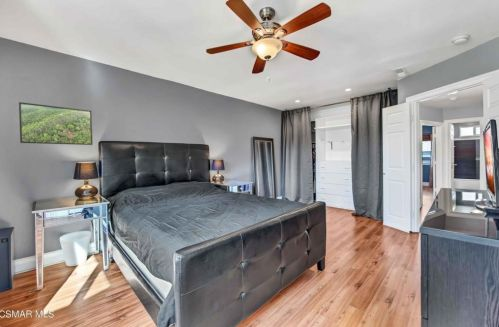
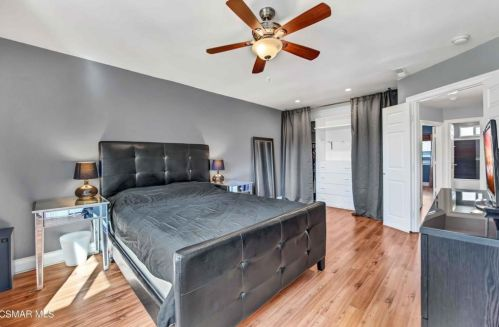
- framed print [18,101,94,146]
